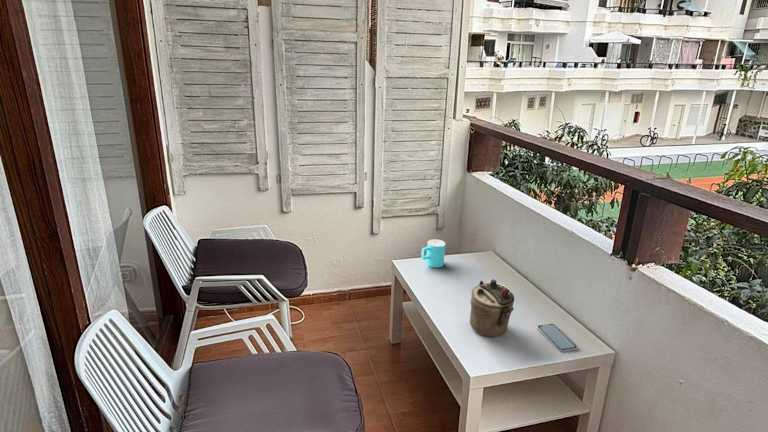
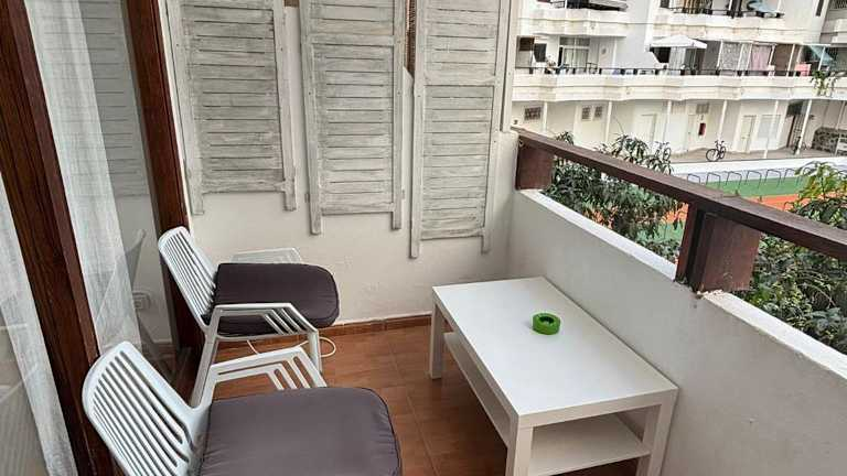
- smartphone [536,323,579,353]
- teapot [469,279,515,337]
- cup [420,238,446,269]
